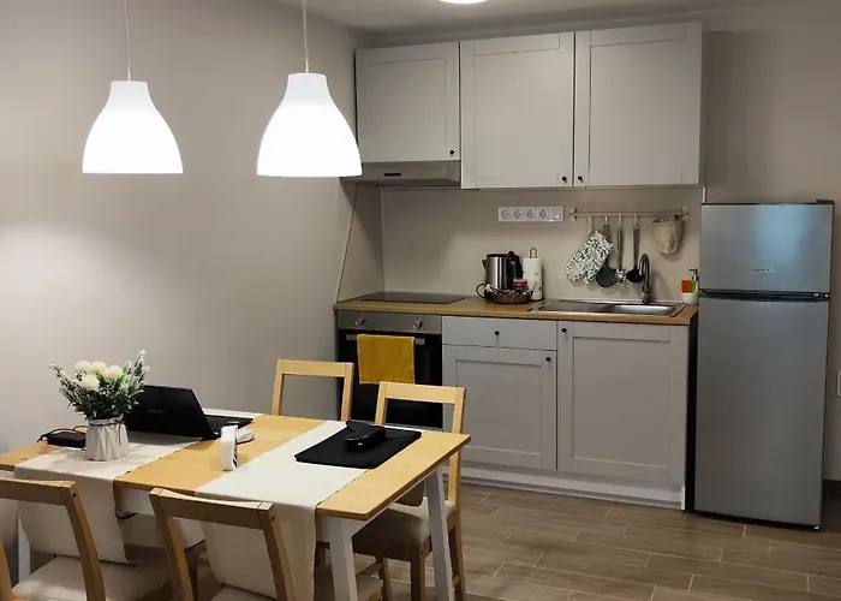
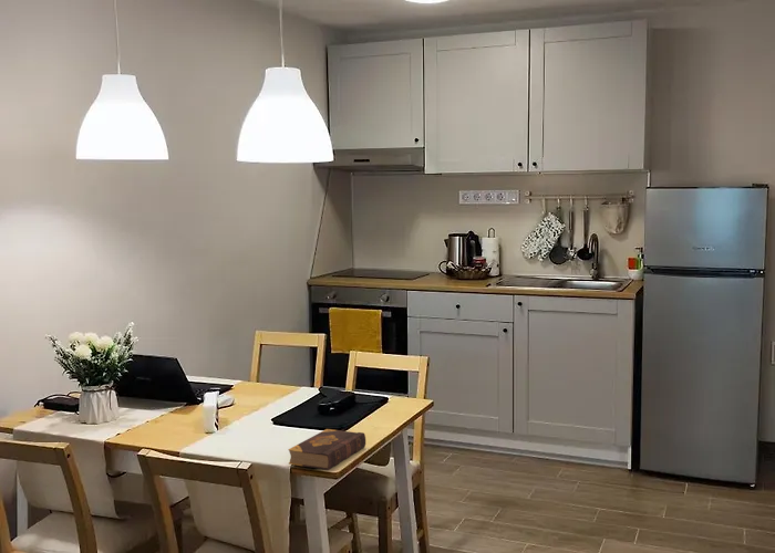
+ book [288,428,366,471]
